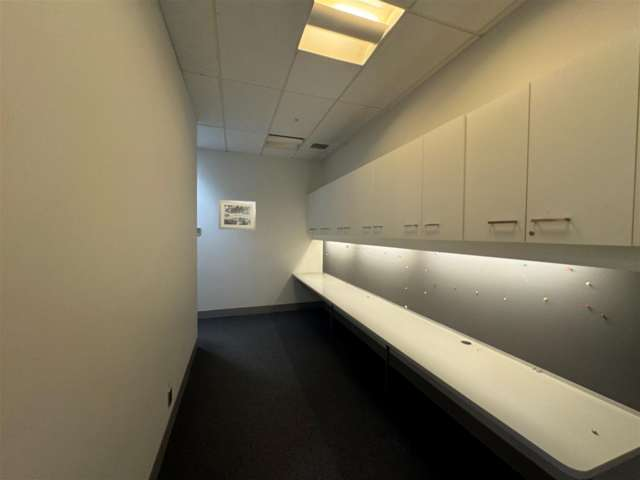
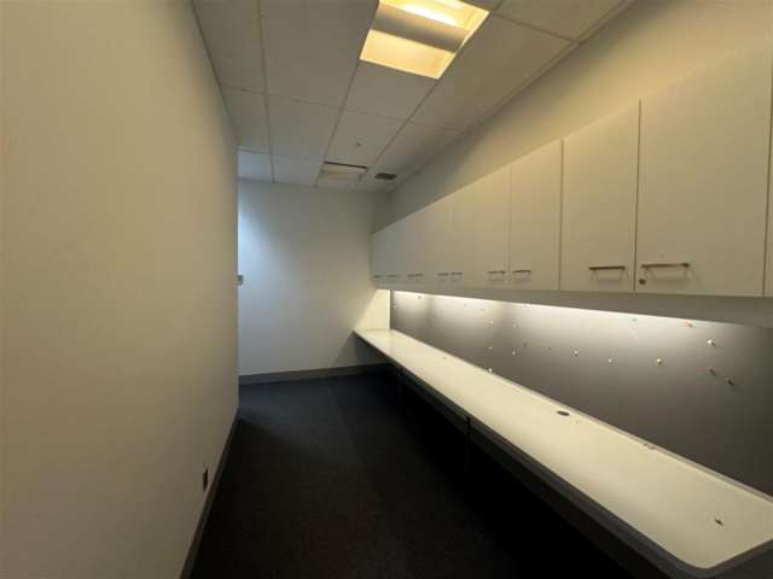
- wall art [218,199,257,231]
